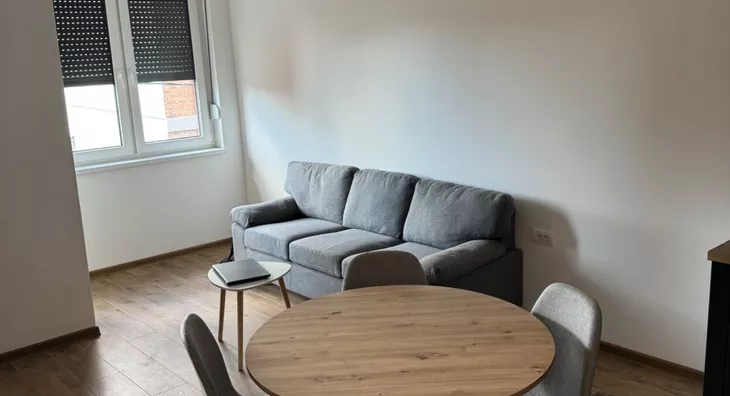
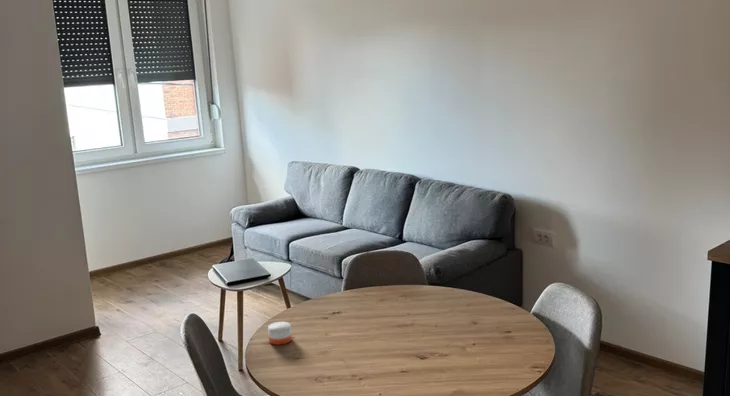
+ candle [267,309,293,346]
